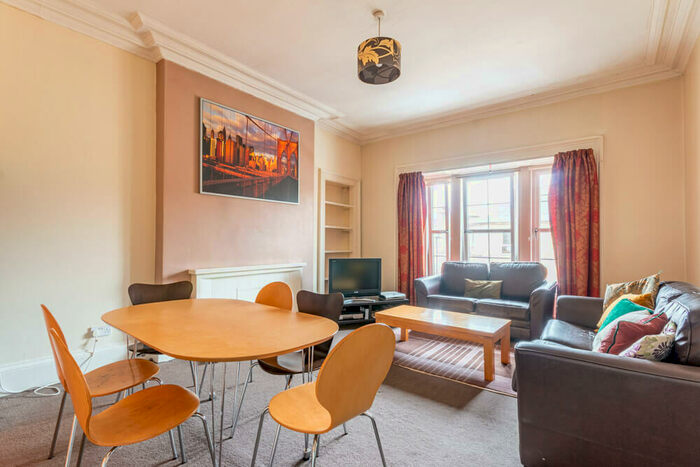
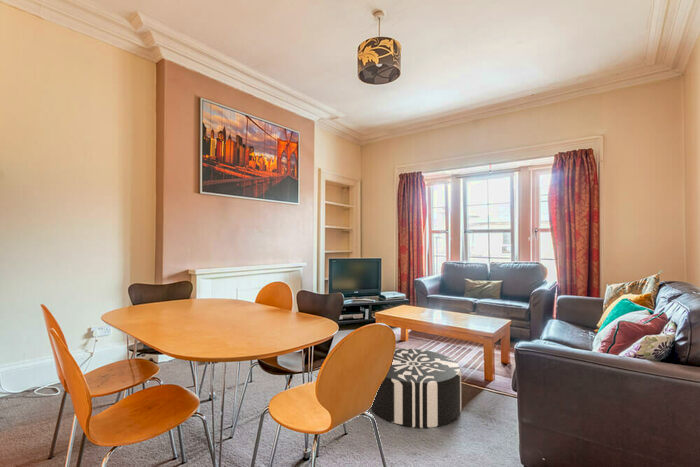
+ pouf [370,348,462,429]
